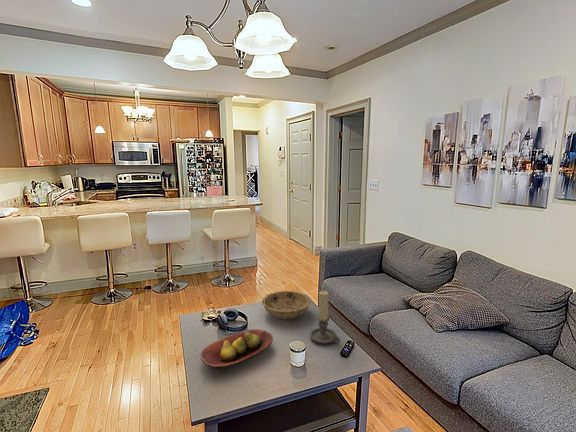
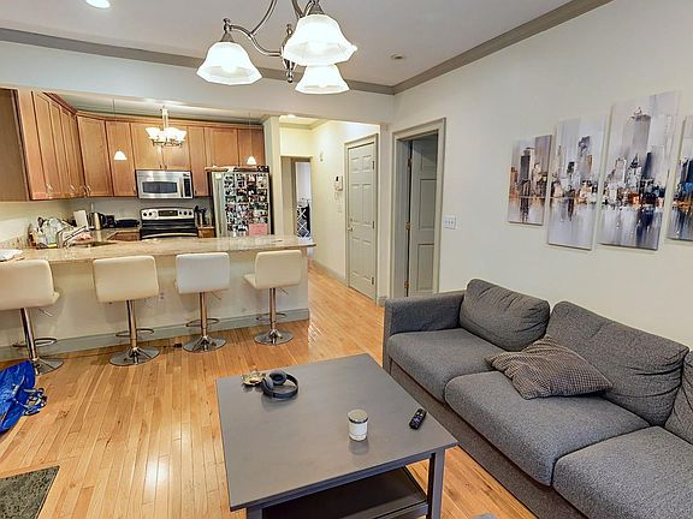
- bowl [261,290,311,320]
- fruit bowl [199,328,274,370]
- candle holder [309,290,341,345]
